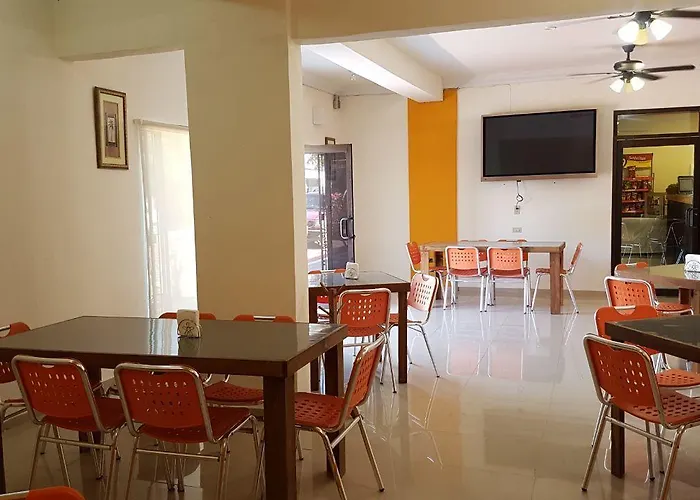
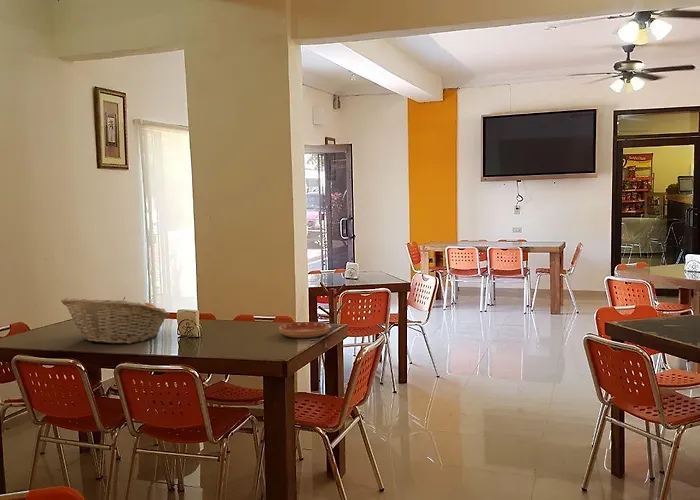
+ fruit basket [60,296,170,345]
+ saucer [278,321,330,339]
